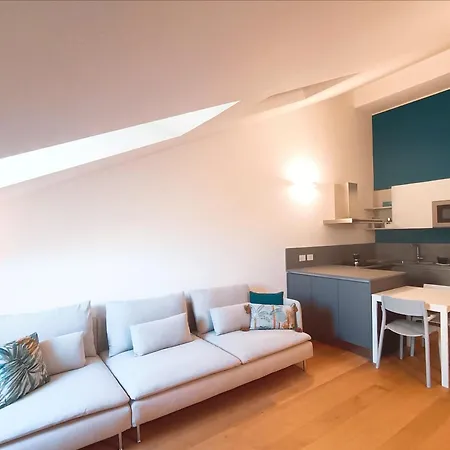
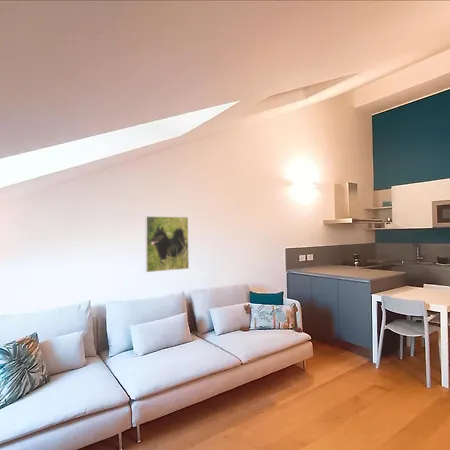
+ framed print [145,215,190,273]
